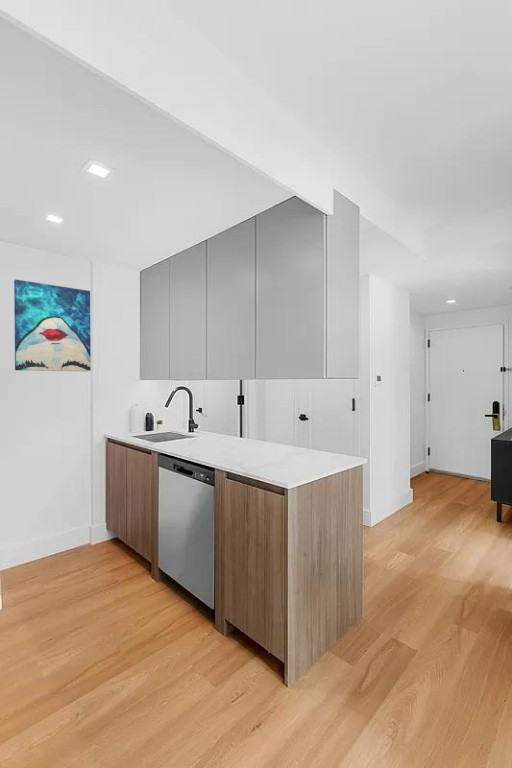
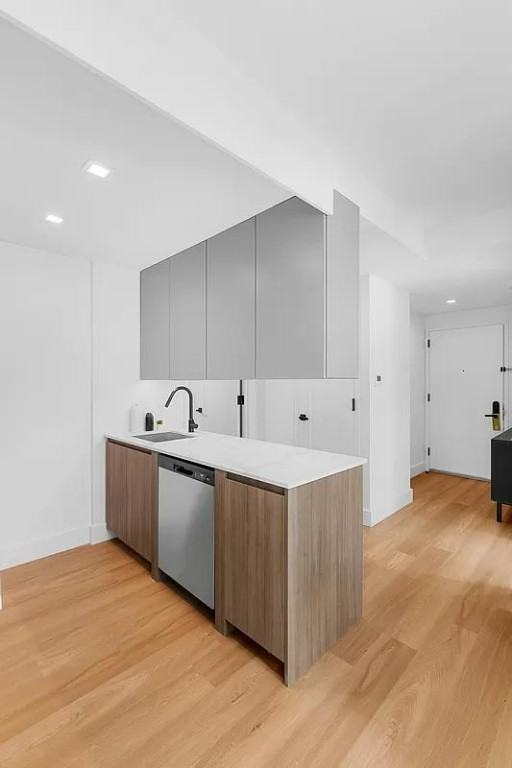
- wall art [13,278,92,372]
